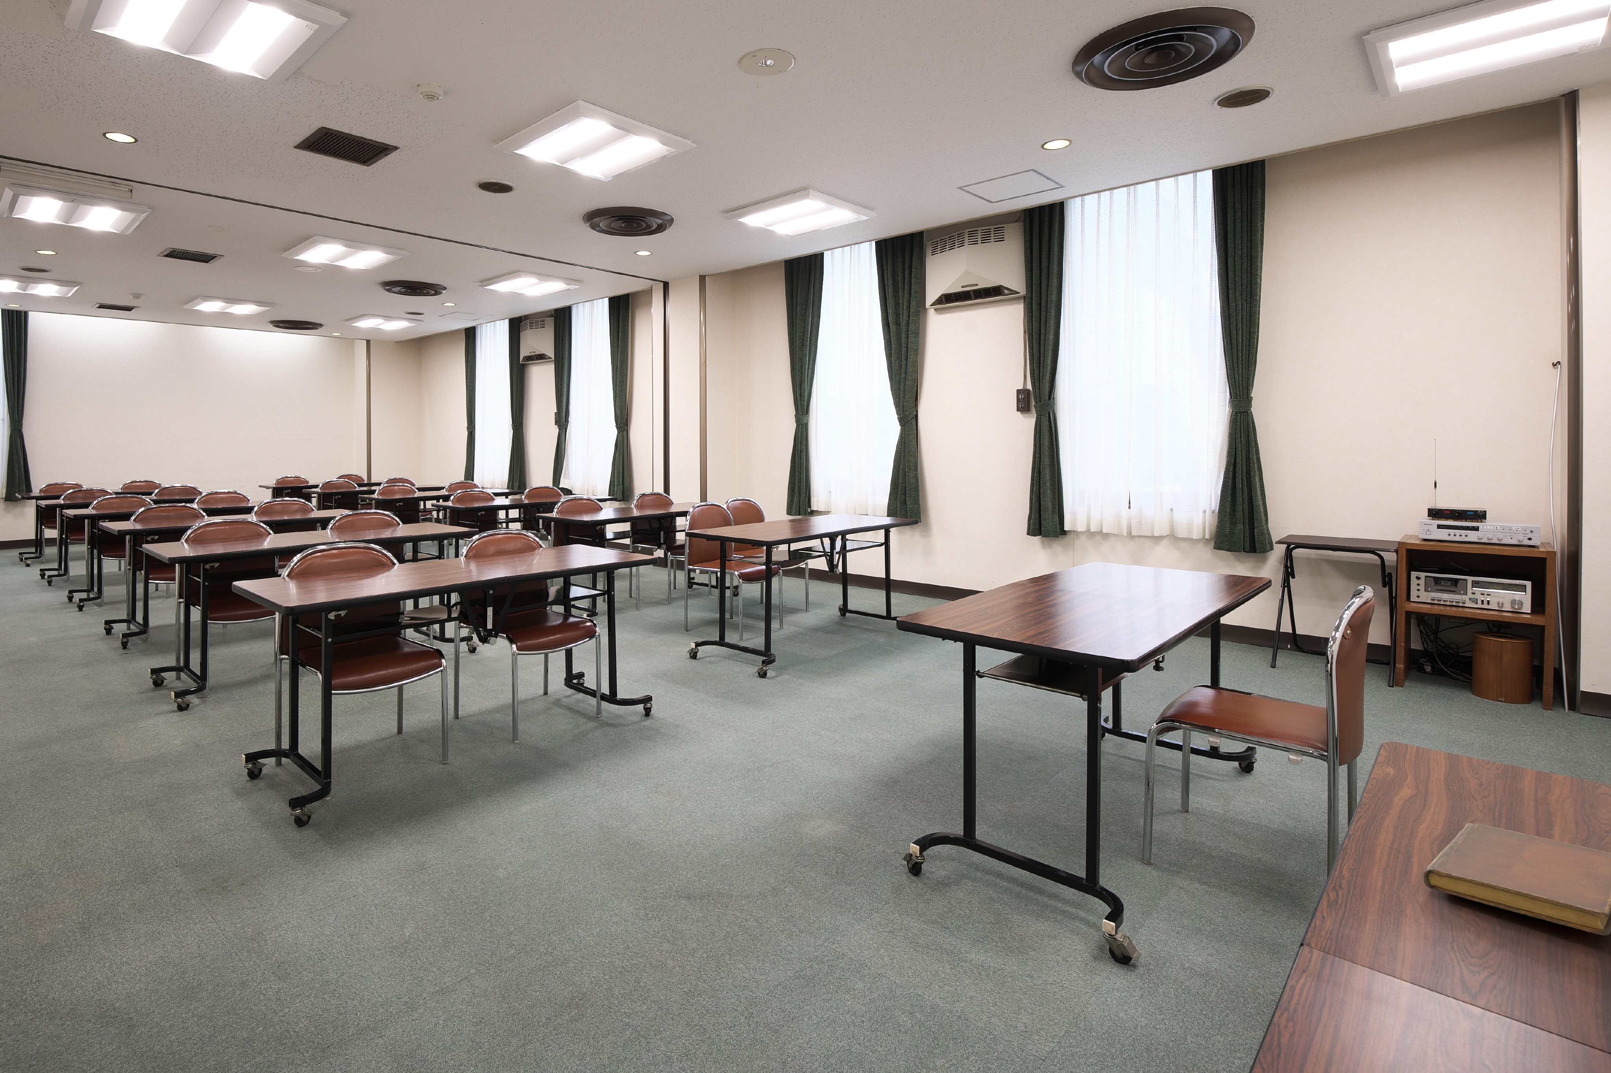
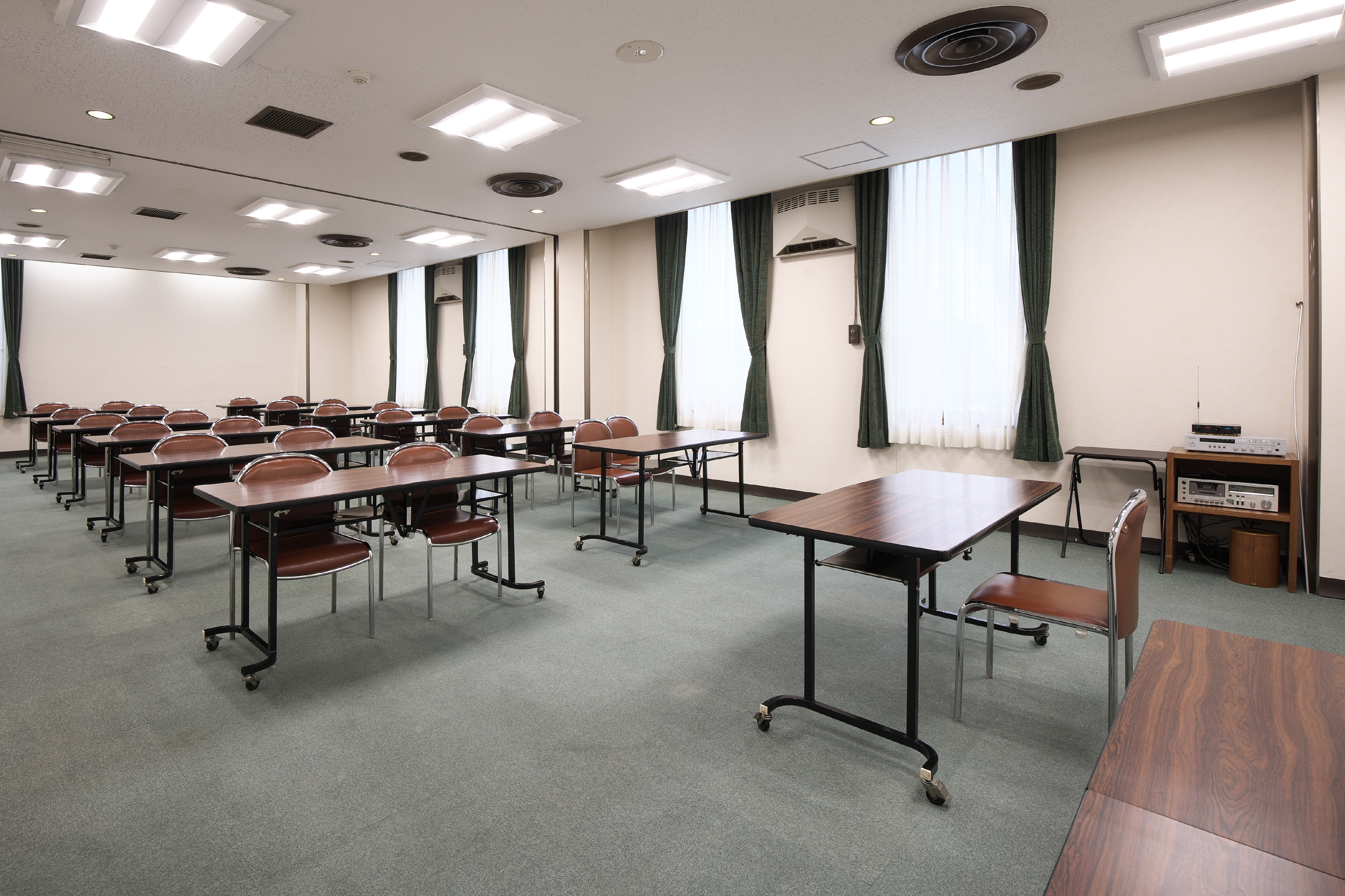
- notebook [1423,823,1611,935]
